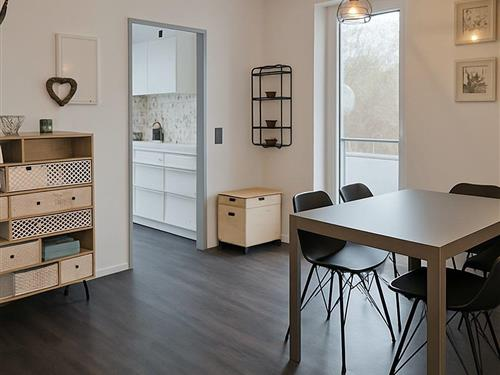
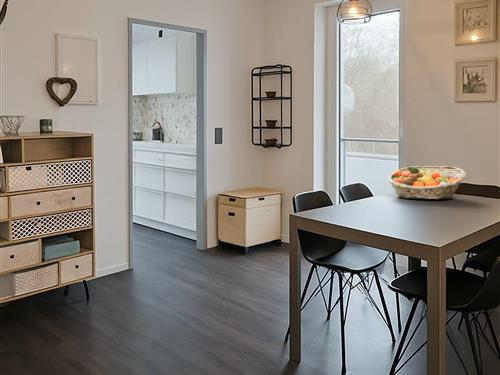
+ fruit basket [387,165,467,200]
